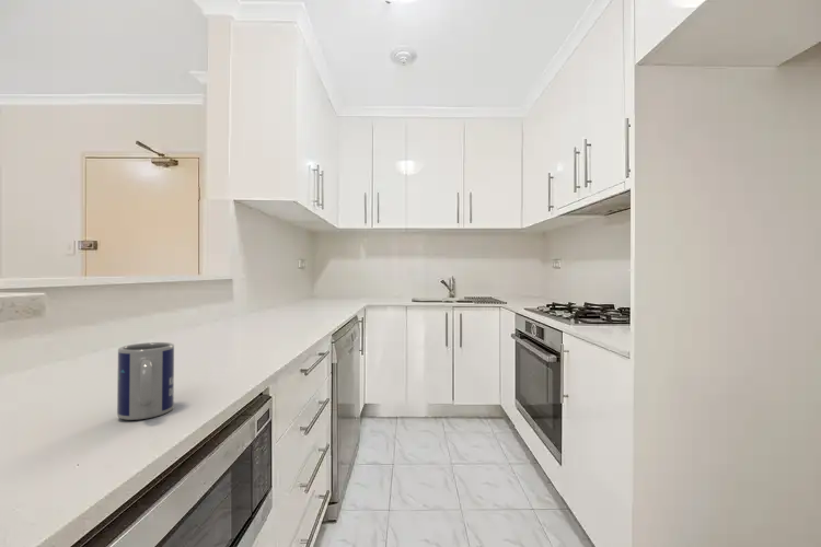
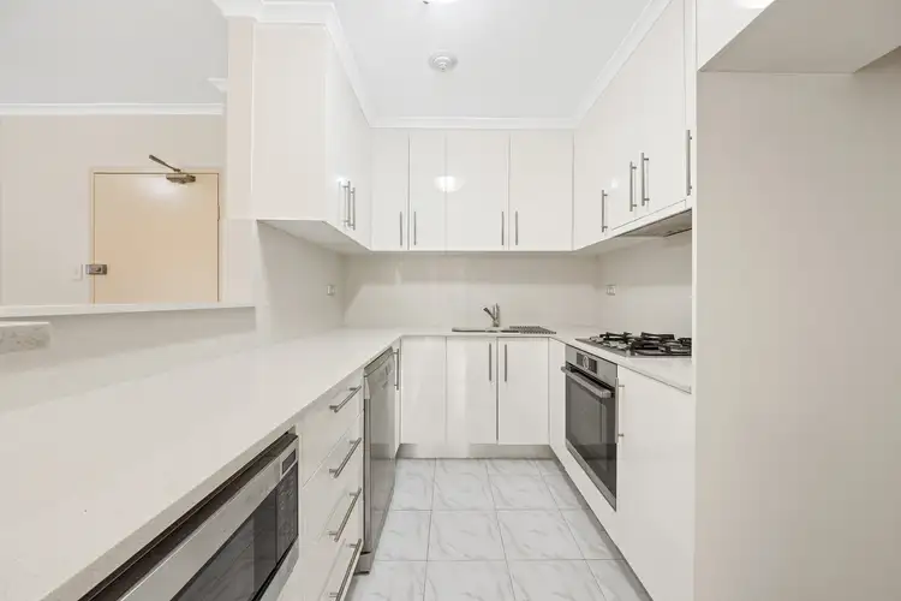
- mug [116,341,175,421]
